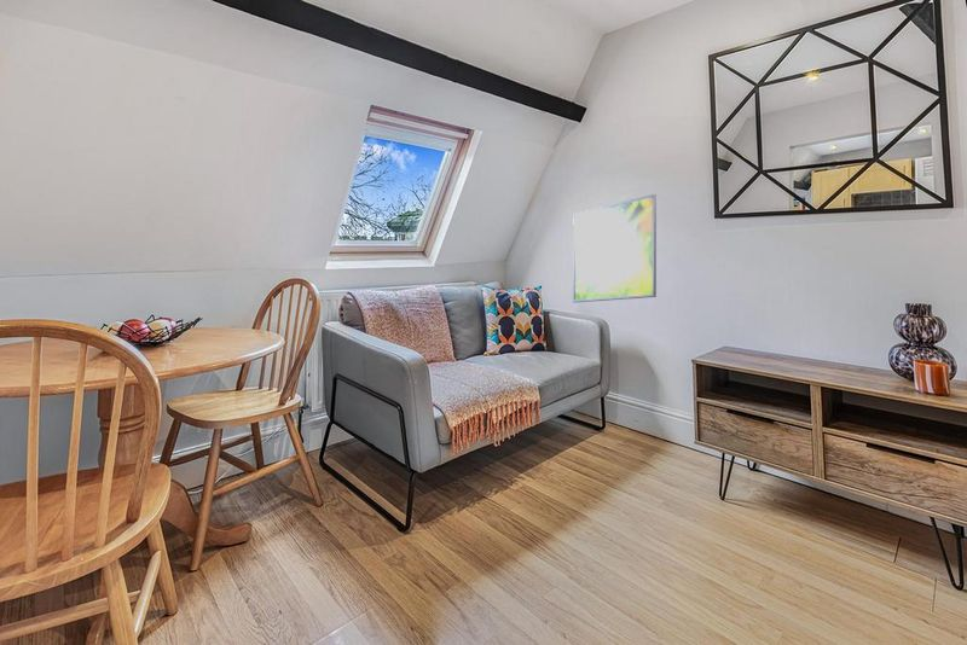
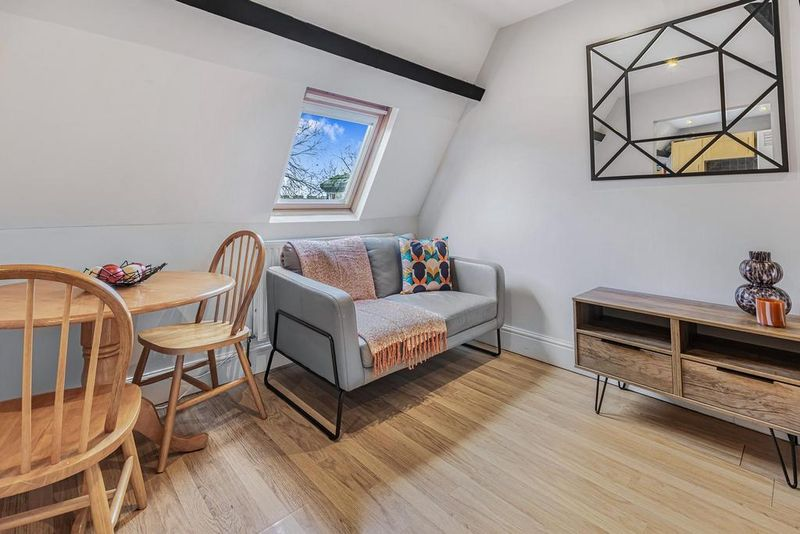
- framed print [572,193,658,303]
